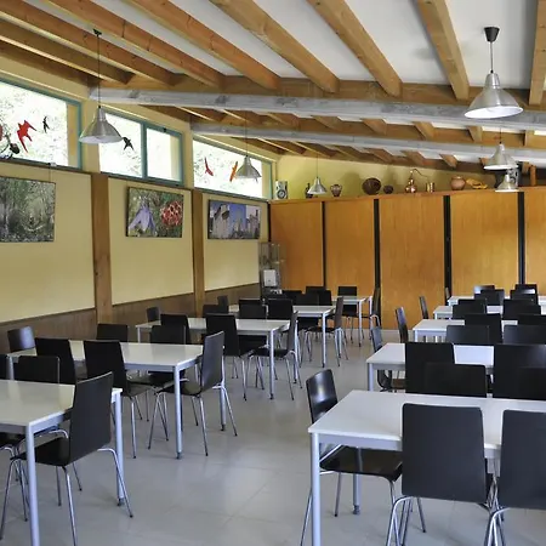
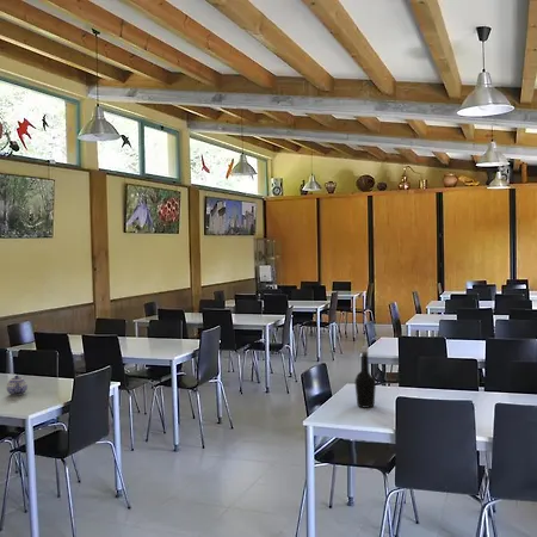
+ bottle [353,345,377,409]
+ teapot [6,374,29,396]
